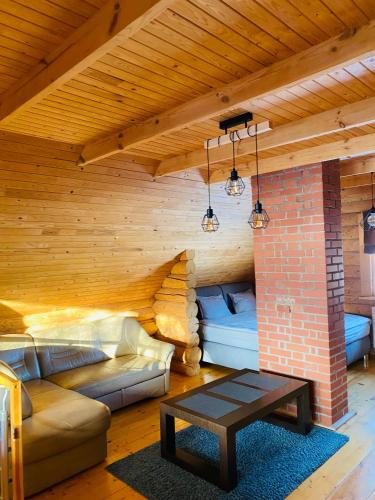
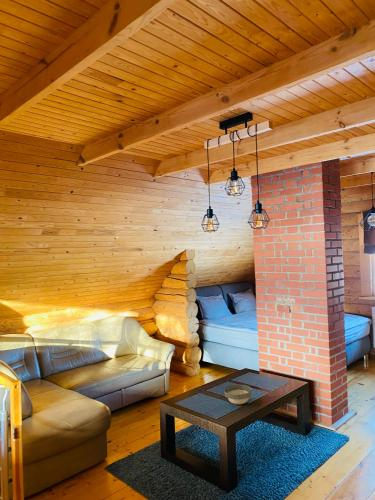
+ bowl [223,383,253,405]
